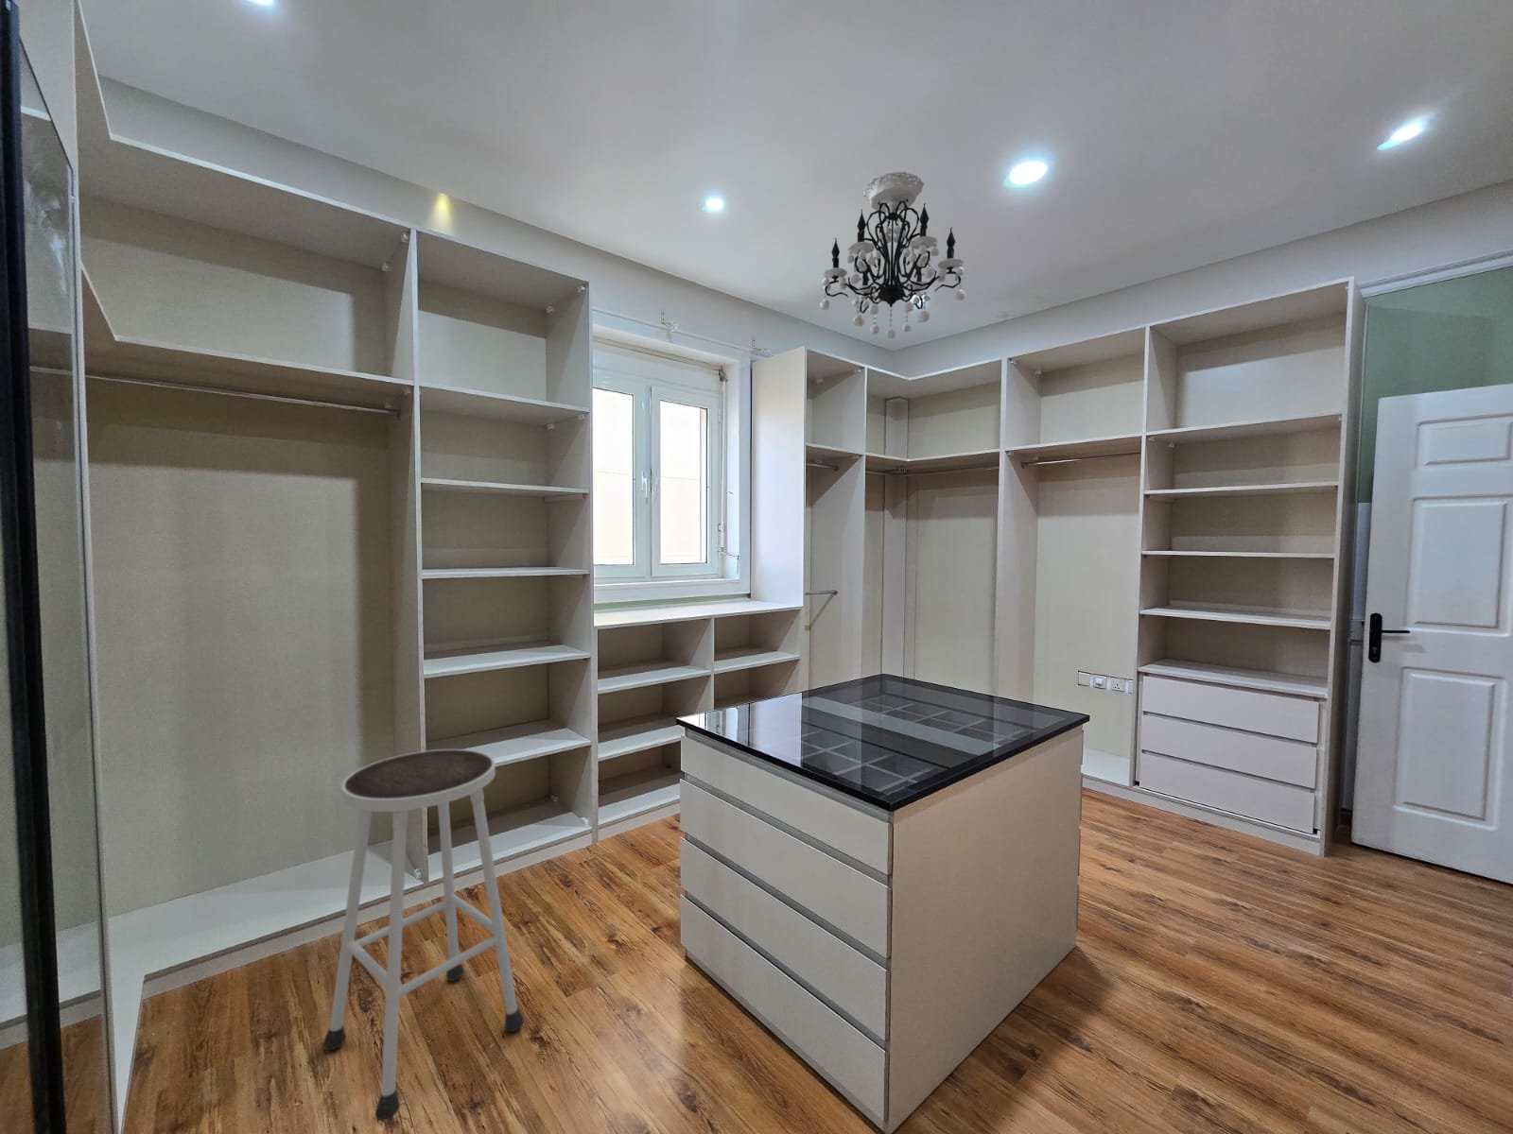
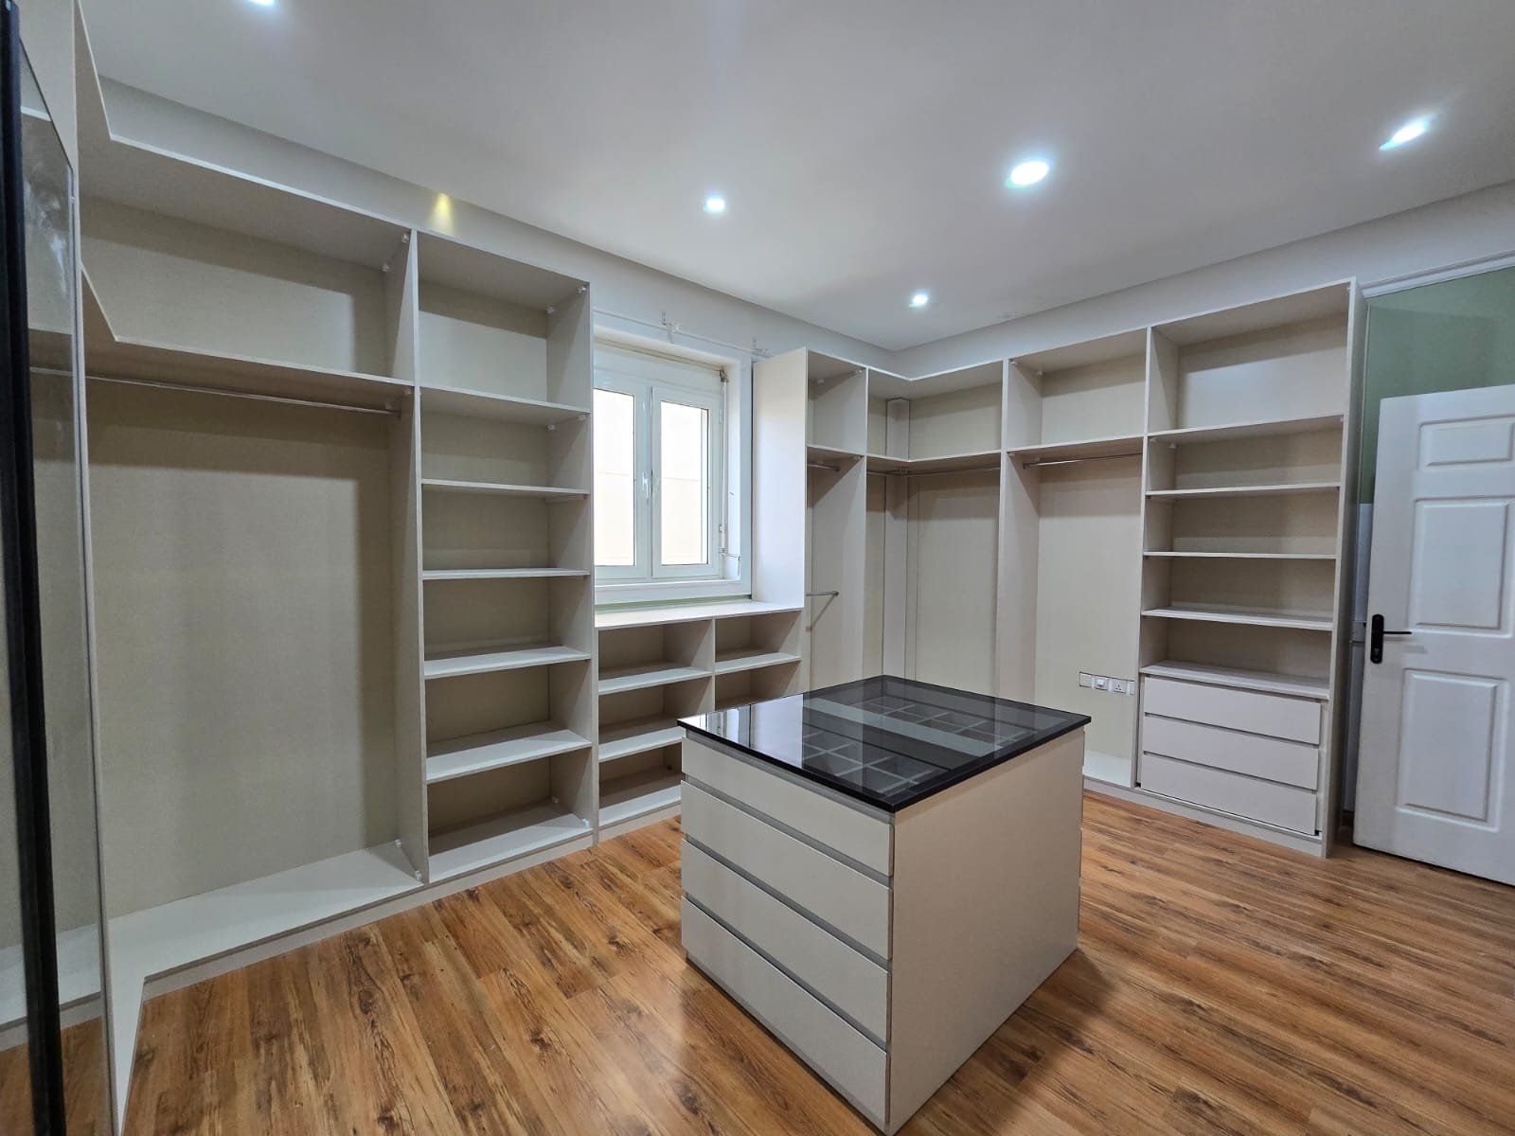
- stool [322,748,525,1121]
- chandelier [818,172,966,339]
